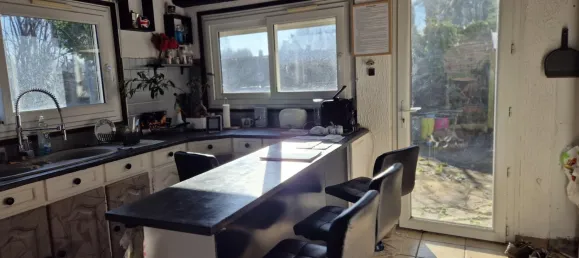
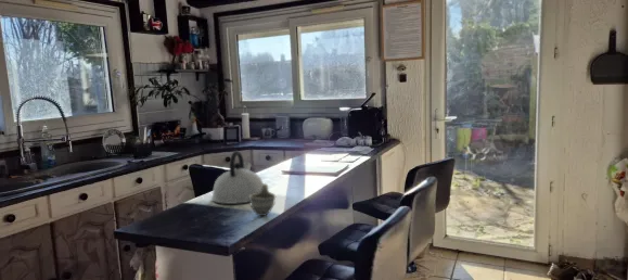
+ cup [249,182,277,217]
+ kettle [210,150,264,205]
